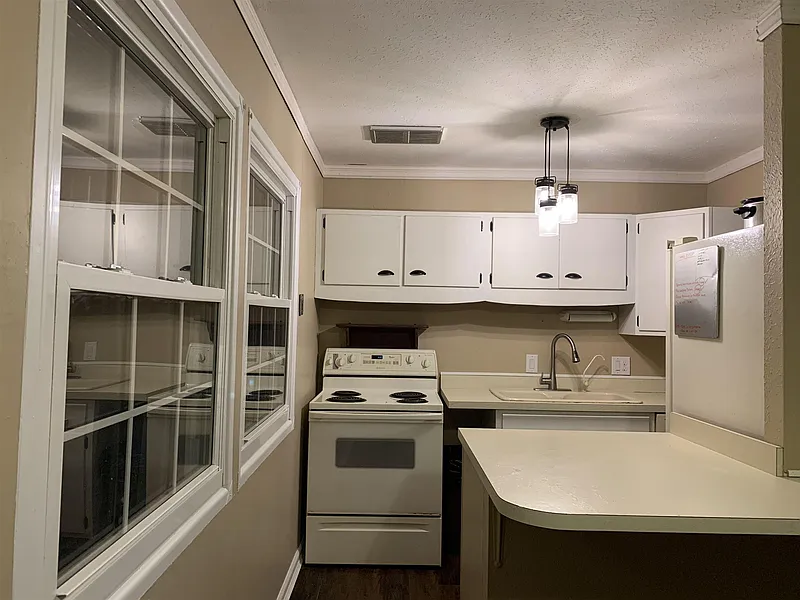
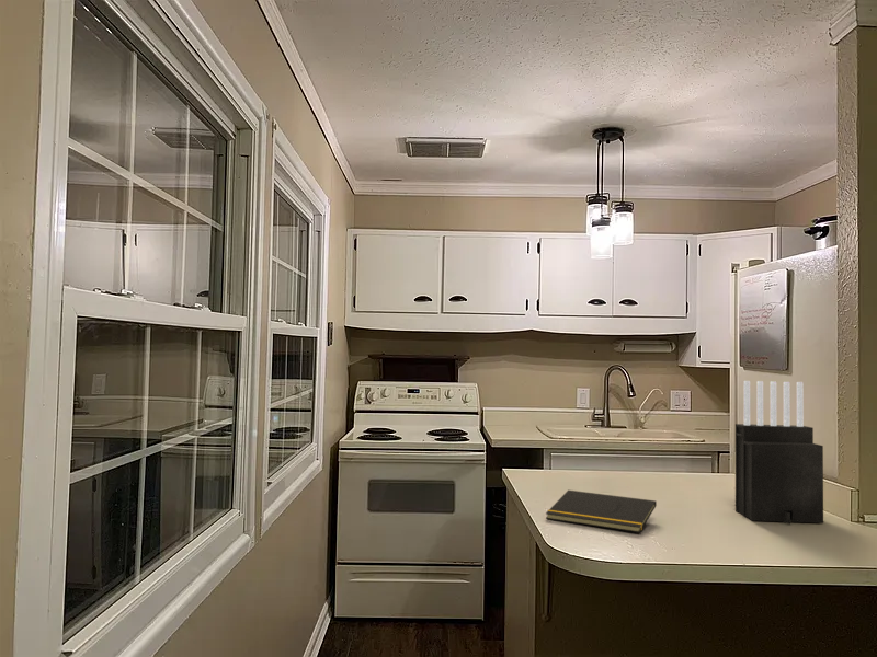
+ notepad [545,489,658,533]
+ knife block [734,380,824,525]
